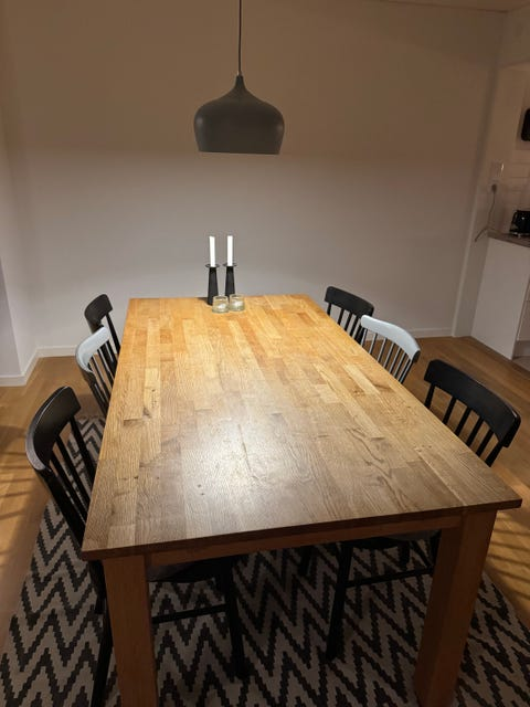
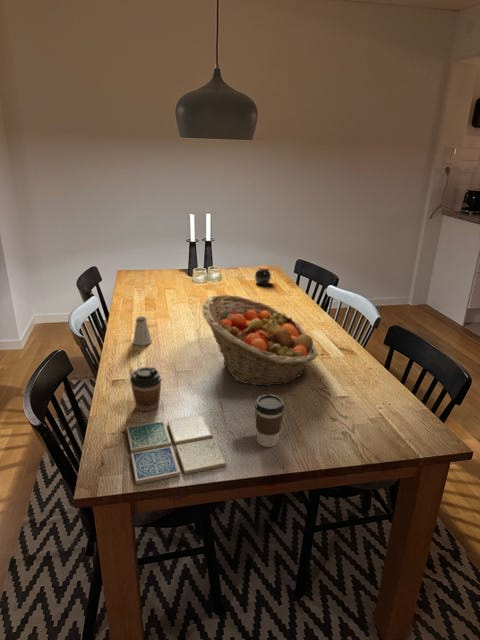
+ coffee cup [129,366,163,412]
+ saltshaker [132,316,153,346]
+ fruit basket [201,294,319,387]
+ jar [254,265,272,286]
+ coffee cup [254,393,285,448]
+ drink coaster [126,413,227,485]
